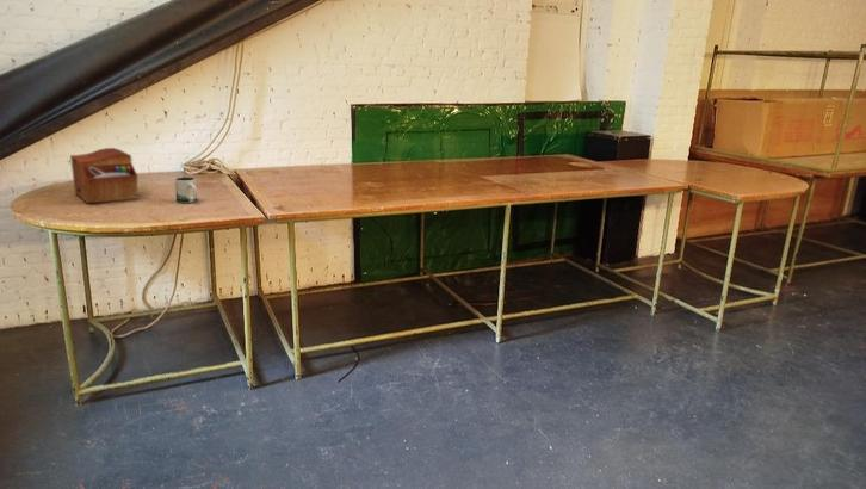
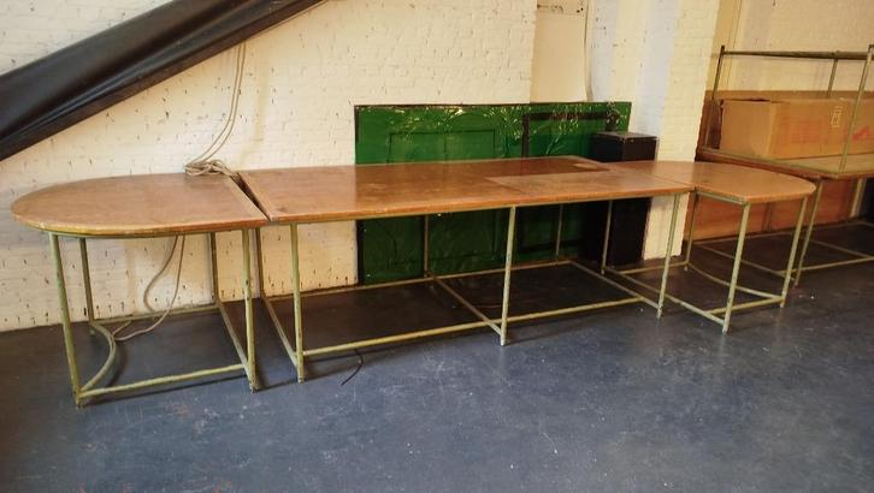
- mug [174,177,198,204]
- sewing box [69,147,138,204]
